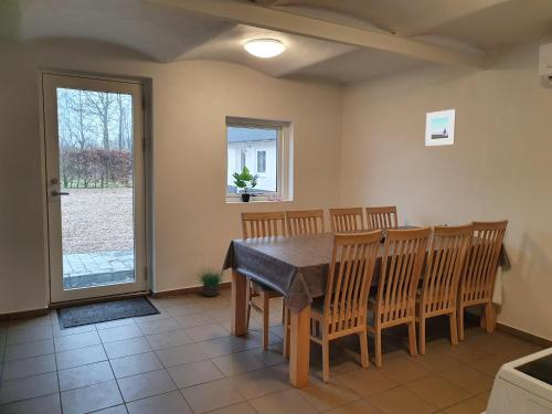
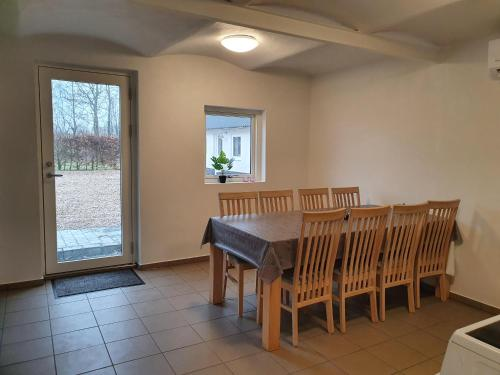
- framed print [424,108,457,147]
- potted plant [194,261,227,298]
